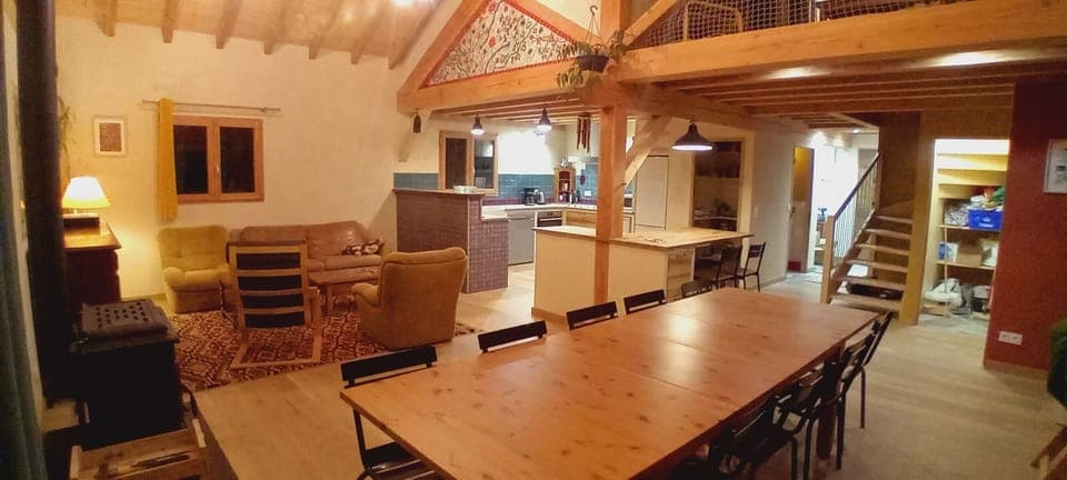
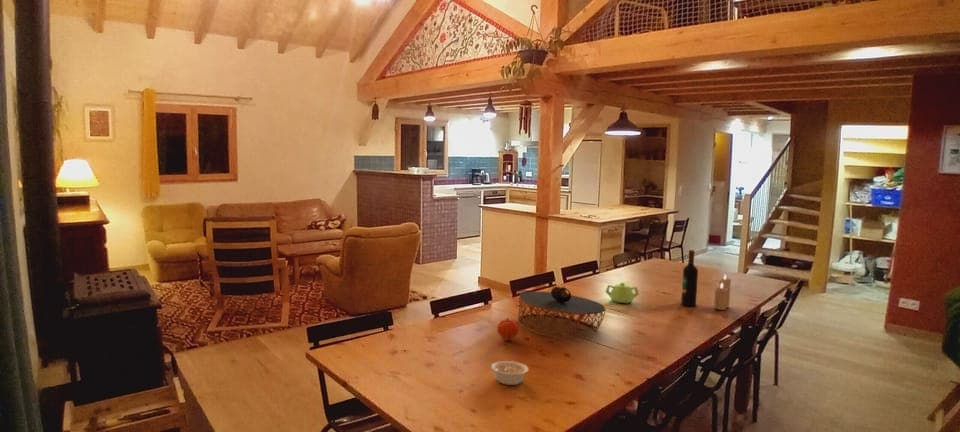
+ teapot [604,282,640,305]
+ wine bottle [680,249,699,307]
+ candle [713,273,732,311]
+ legume [490,360,529,386]
+ fruit [496,317,520,342]
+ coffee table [517,286,606,341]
